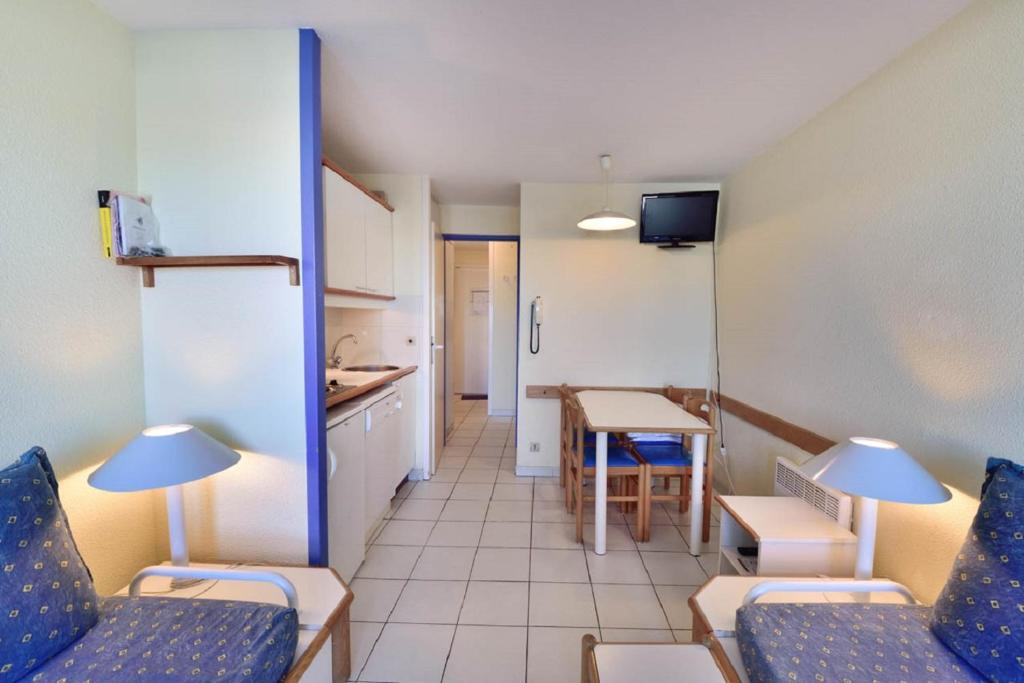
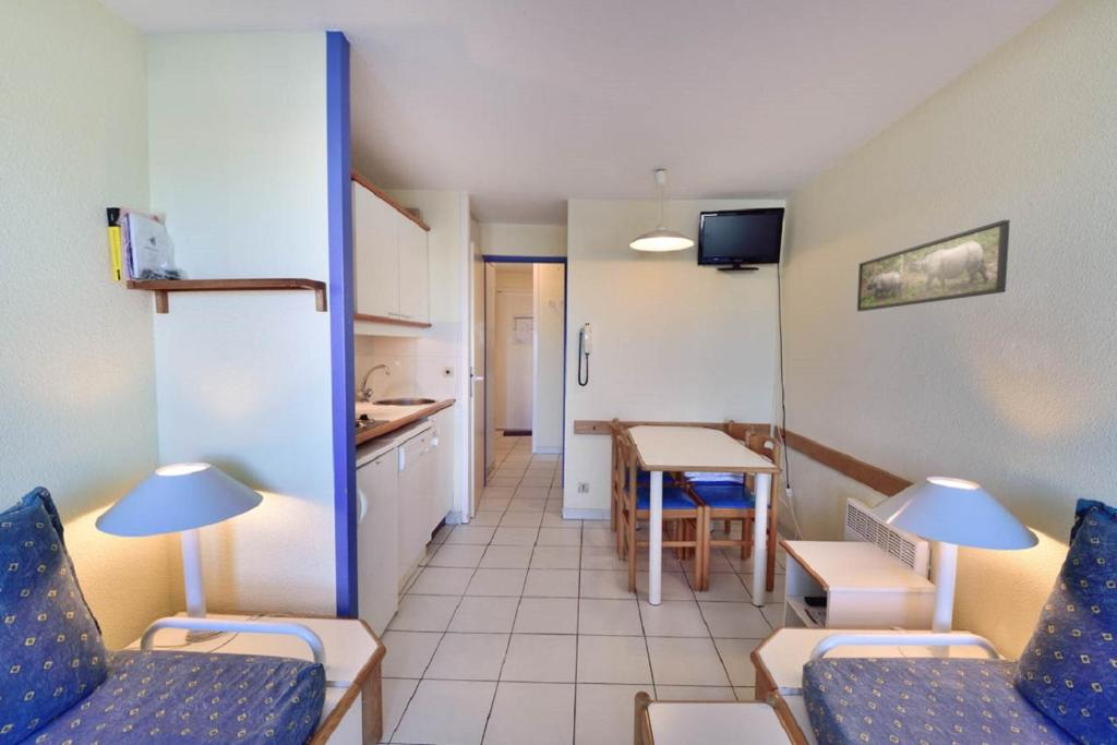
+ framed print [856,219,1011,312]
